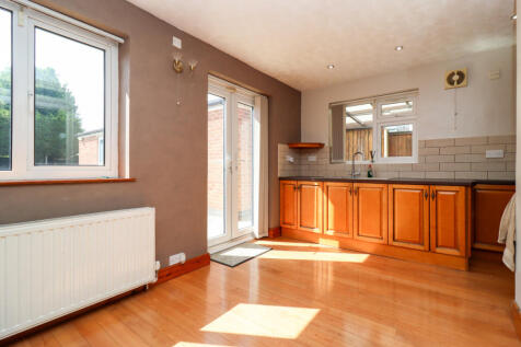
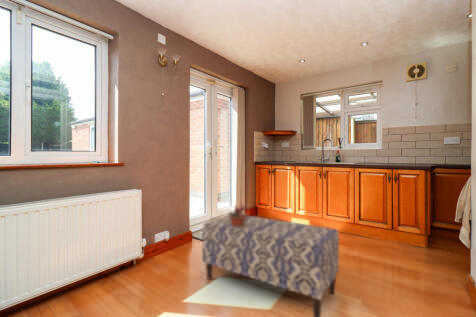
+ bench [201,214,340,317]
+ potted plant [223,202,250,227]
